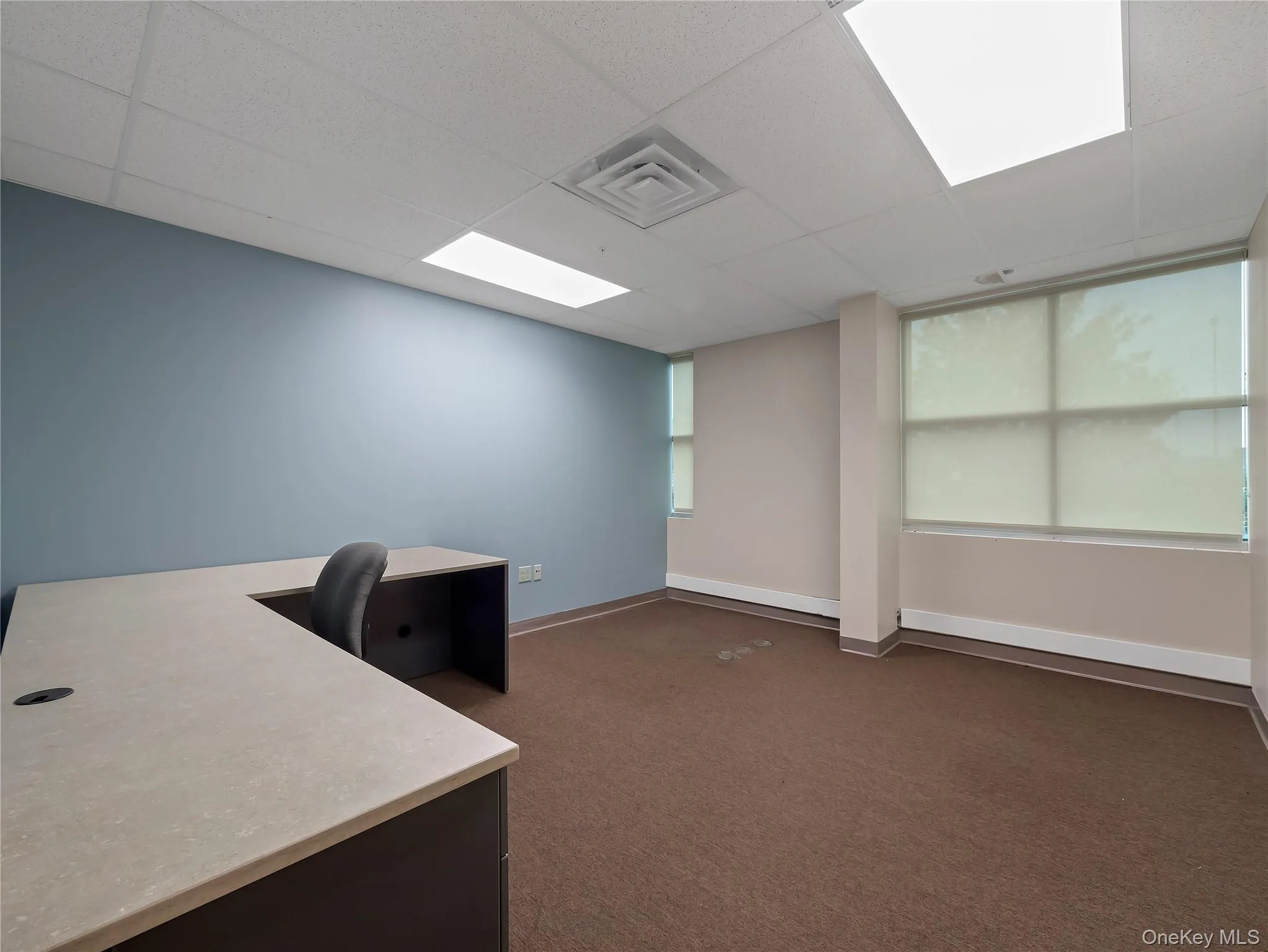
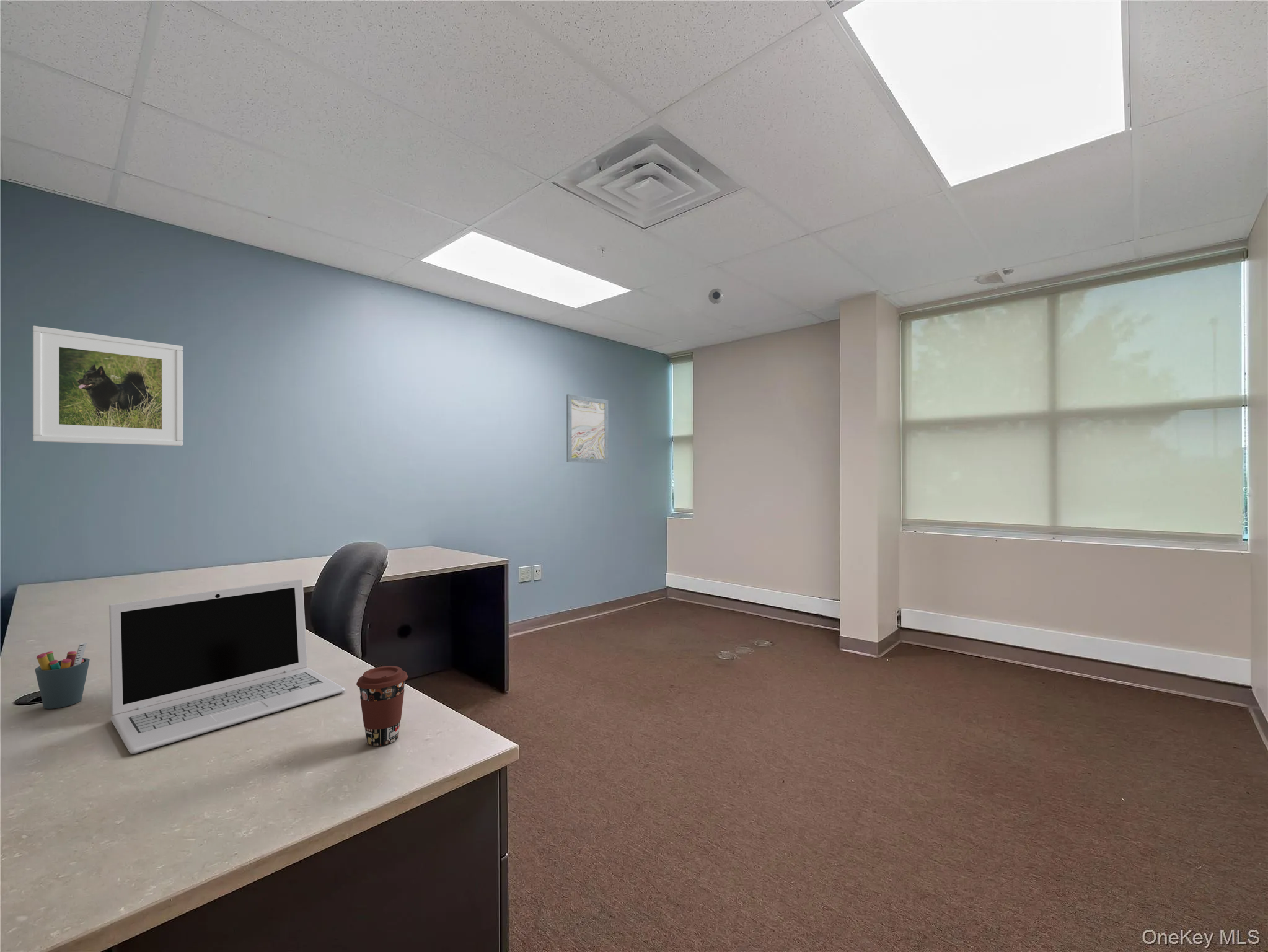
+ laptop [108,578,346,754]
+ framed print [32,325,183,446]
+ smoke detector [708,288,724,304]
+ pen holder [34,642,90,710]
+ wall art [566,394,609,464]
+ coffee cup [356,665,408,747]
